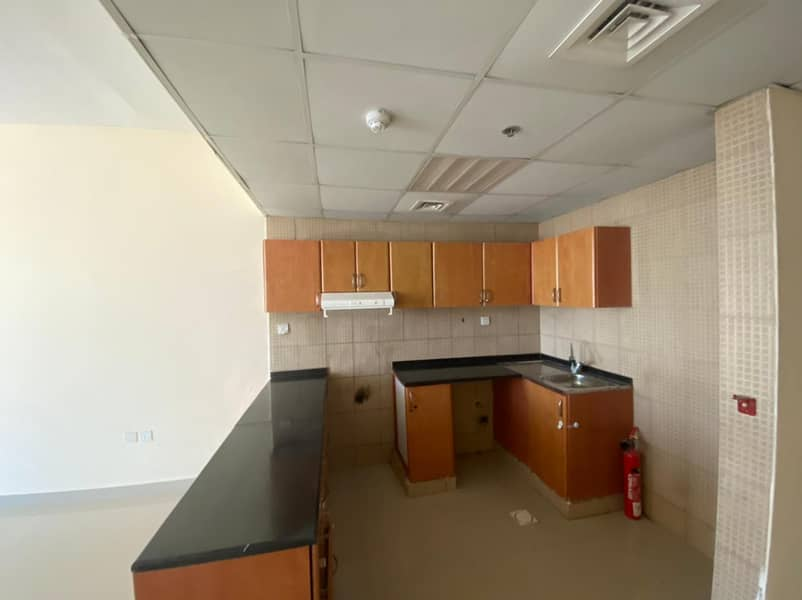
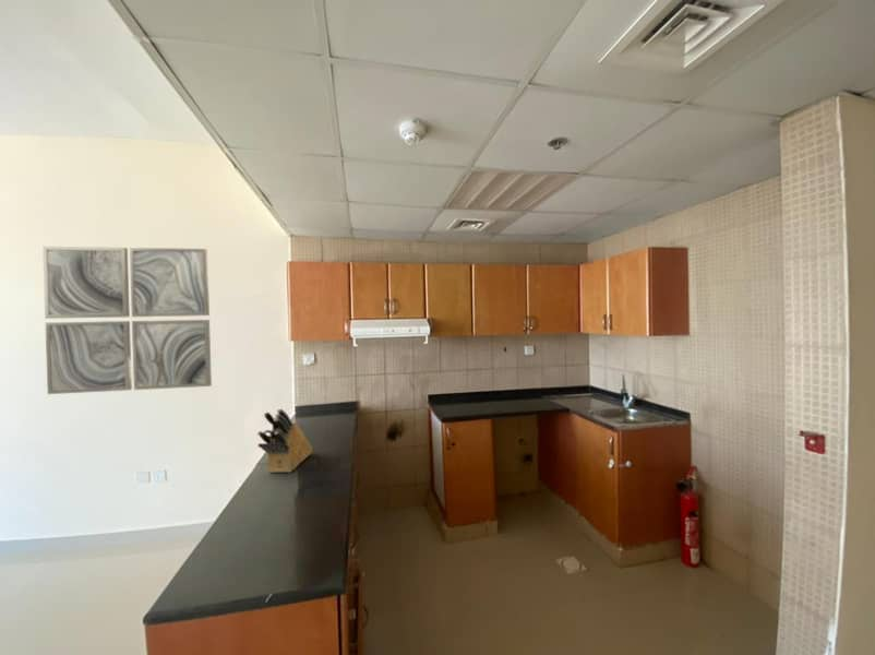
+ knife block [256,408,313,474]
+ wall art [41,246,213,395]
